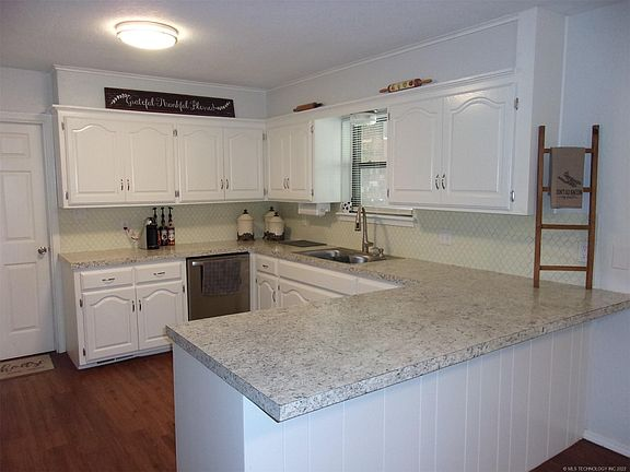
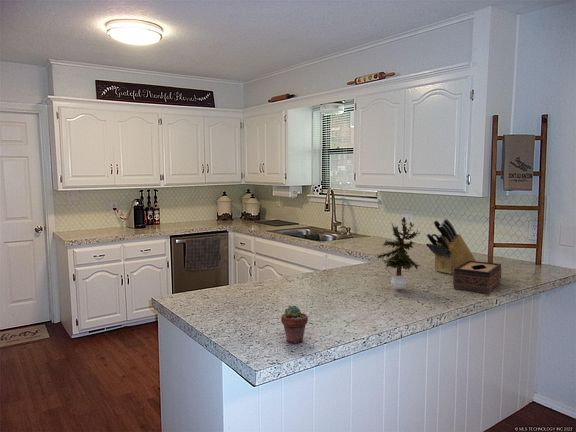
+ potted plant [374,216,422,290]
+ potted succulent [280,305,309,344]
+ knife block [425,218,477,275]
+ tissue box [452,260,503,295]
